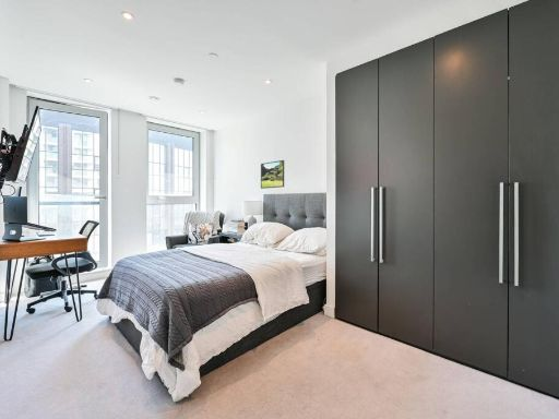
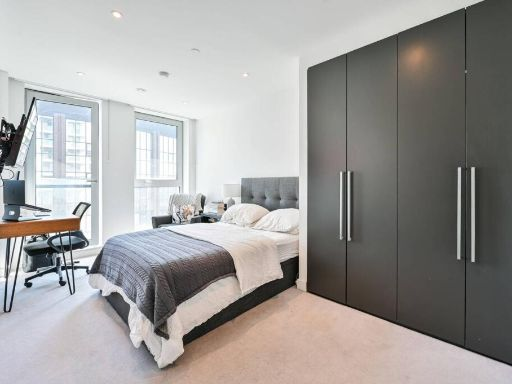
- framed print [260,159,285,190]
